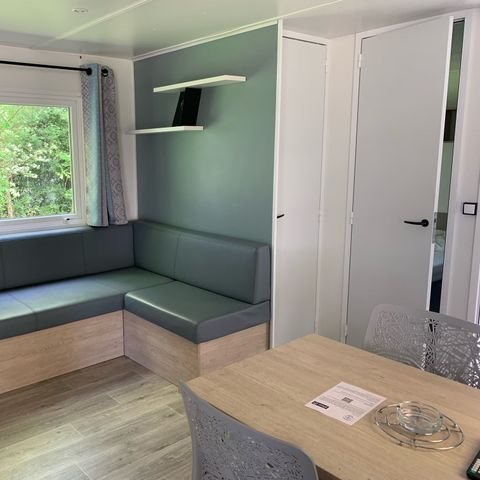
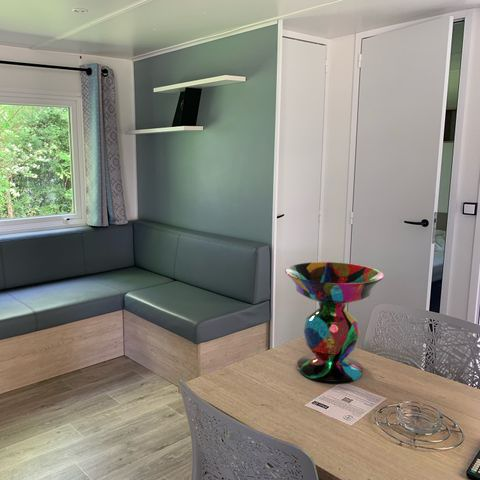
+ decorative bowl [284,261,385,385]
